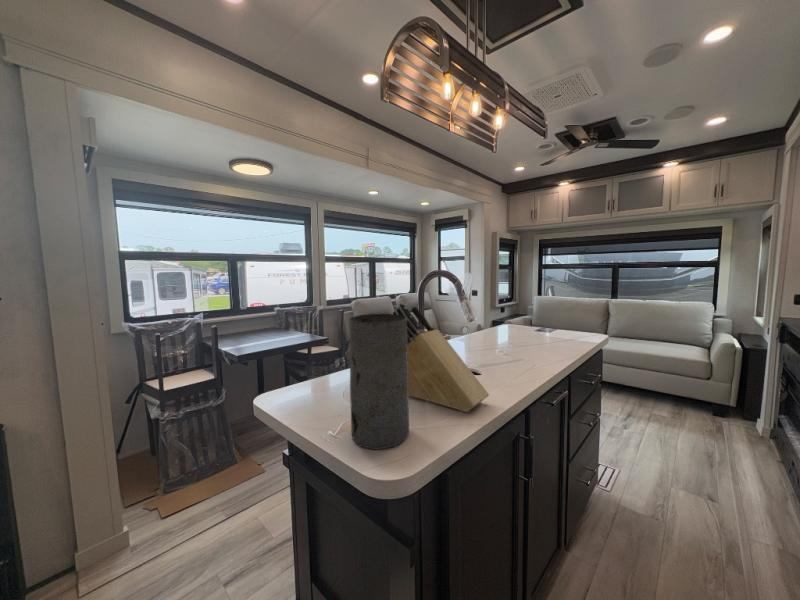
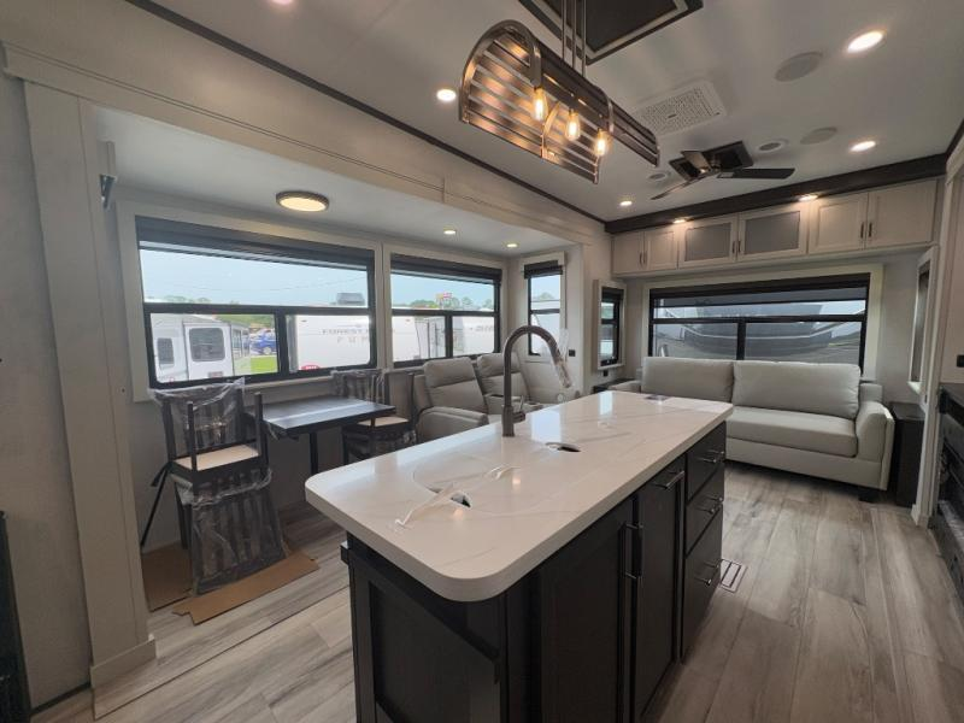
- knife block [391,302,490,413]
- vase [348,313,410,451]
